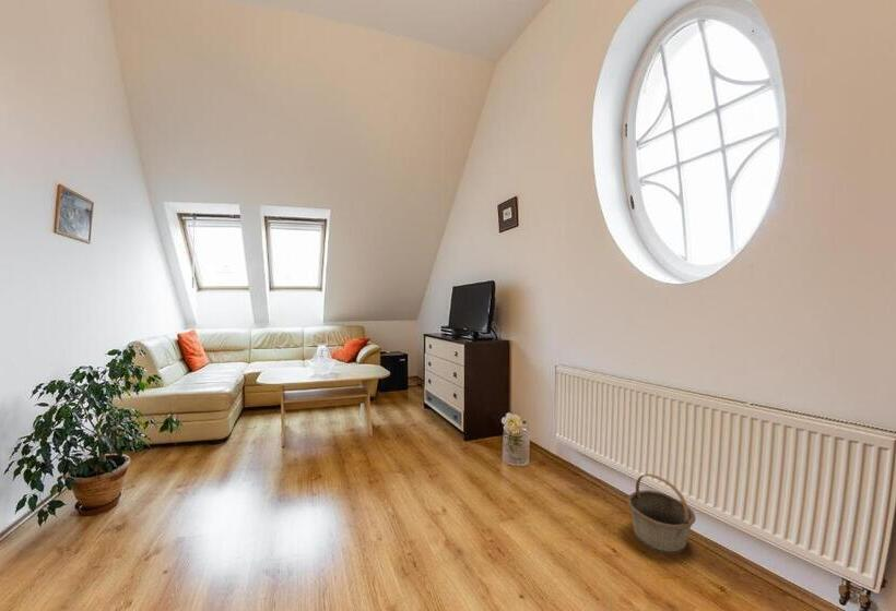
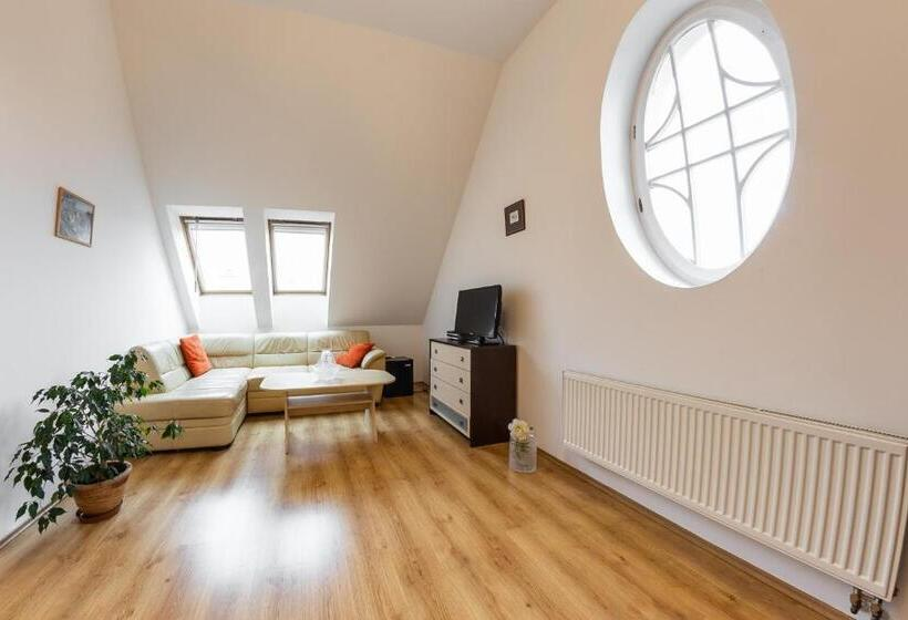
- basket [626,472,697,555]
